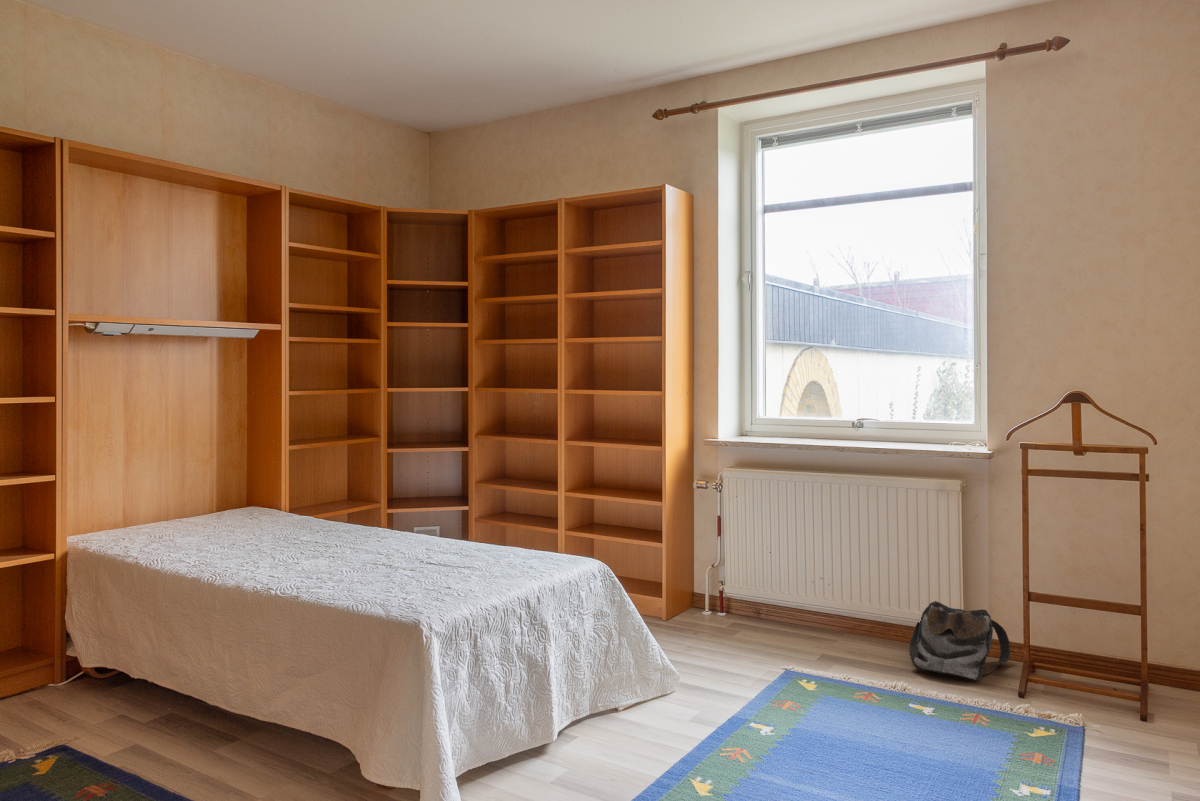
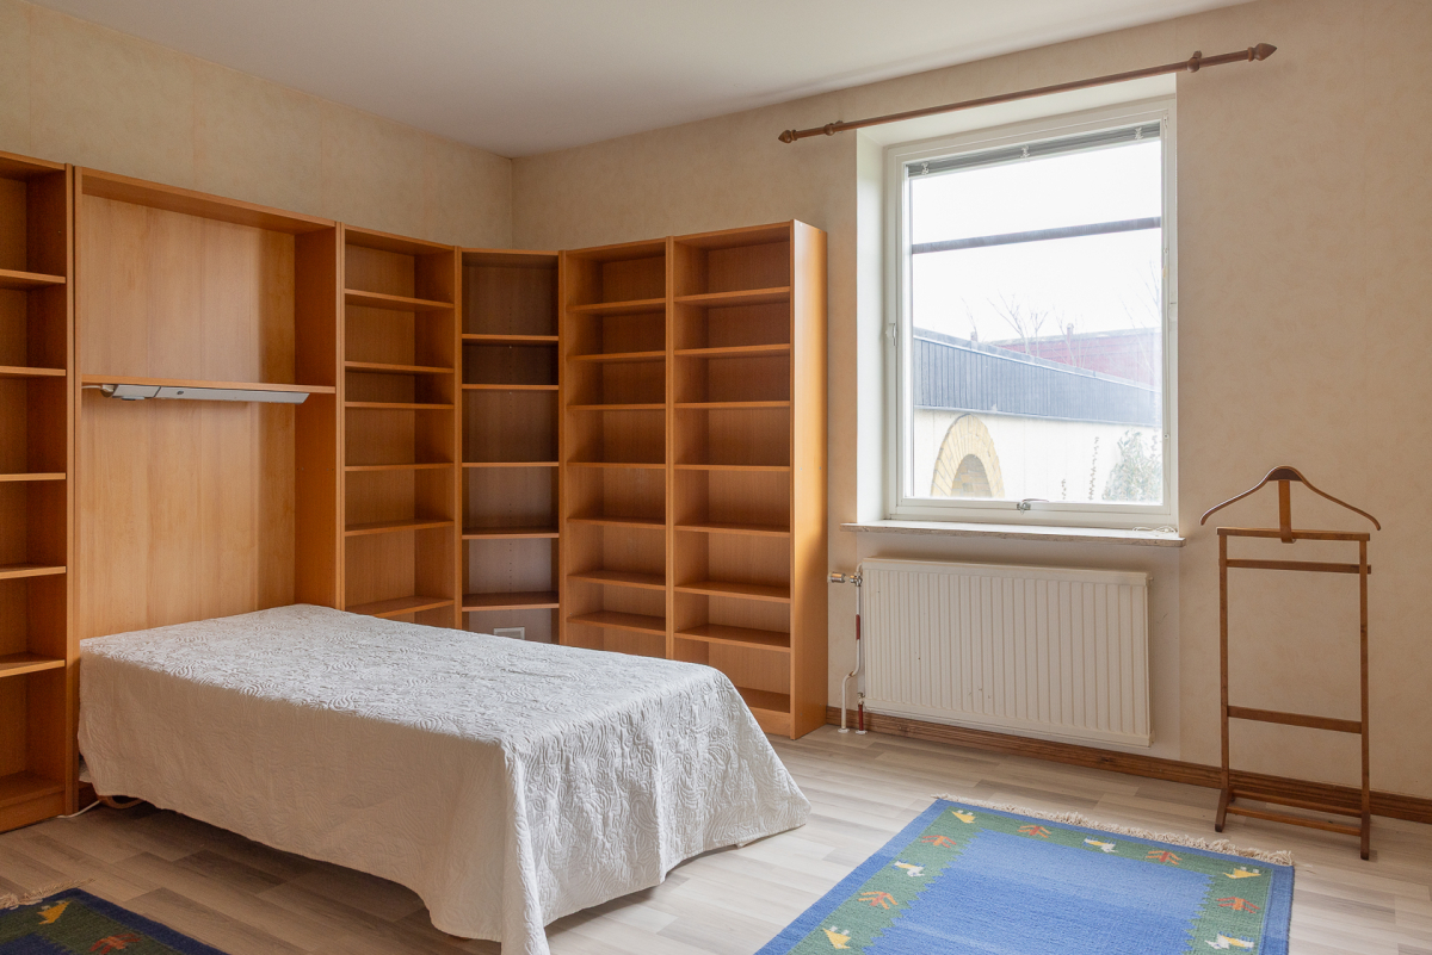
- backpack [908,600,1012,682]
